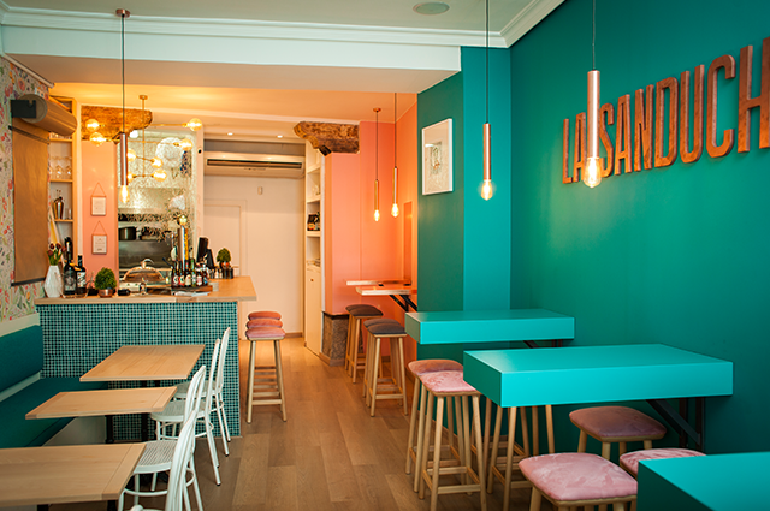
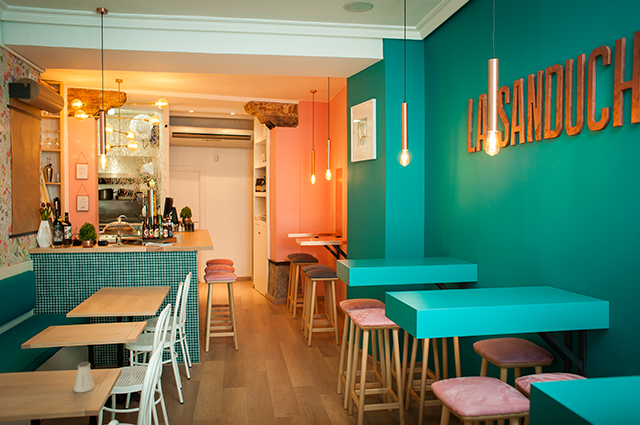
+ saltshaker [73,361,96,393]
